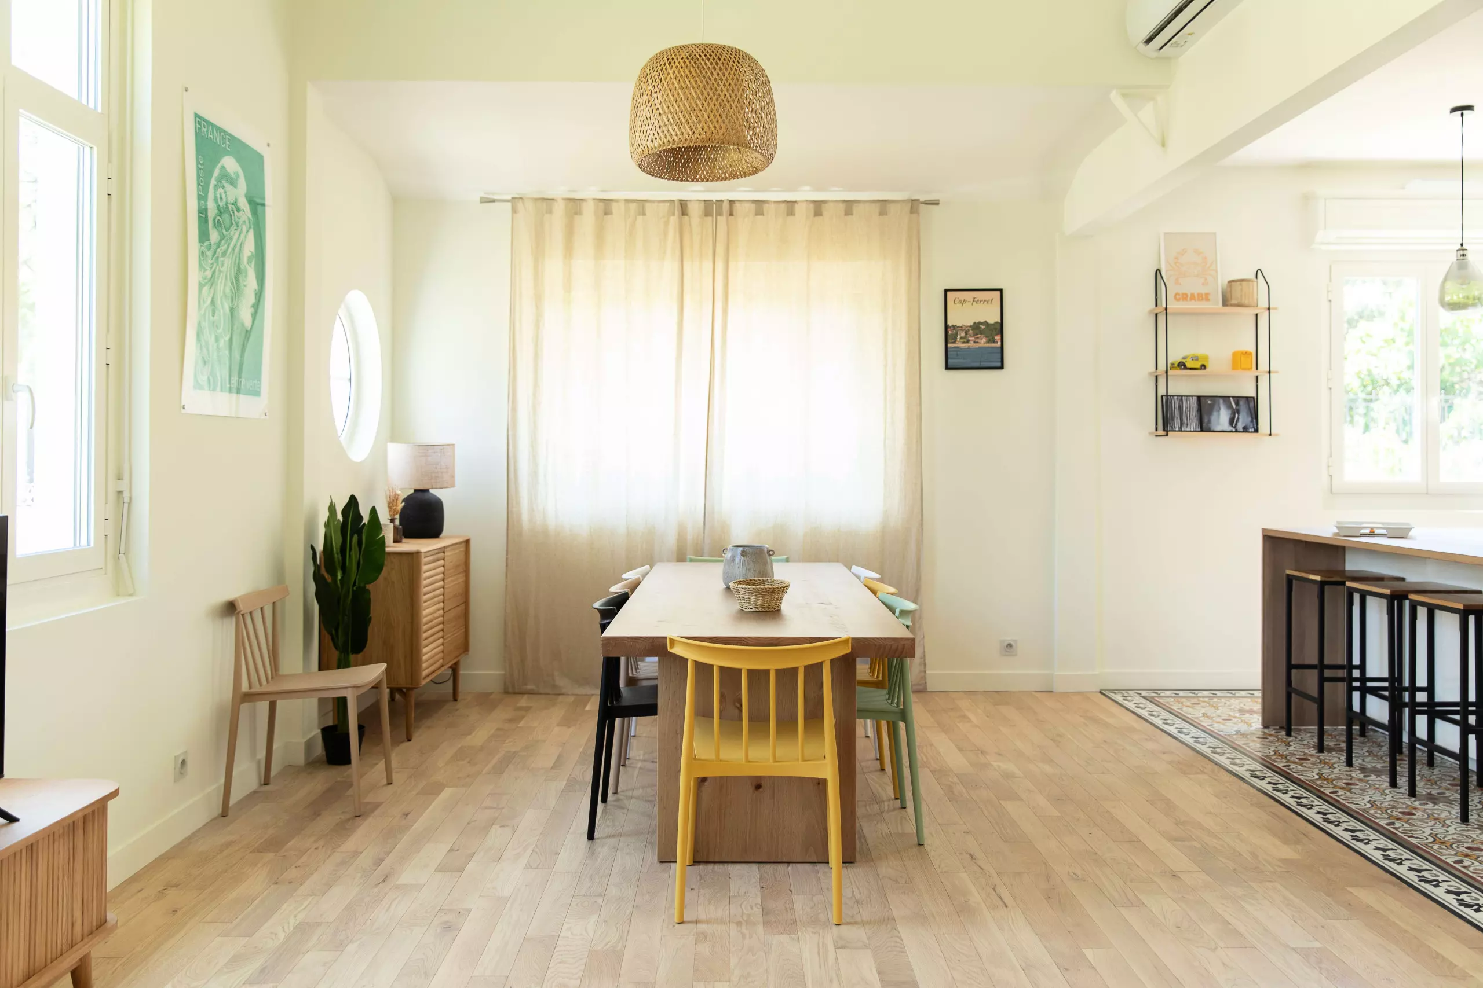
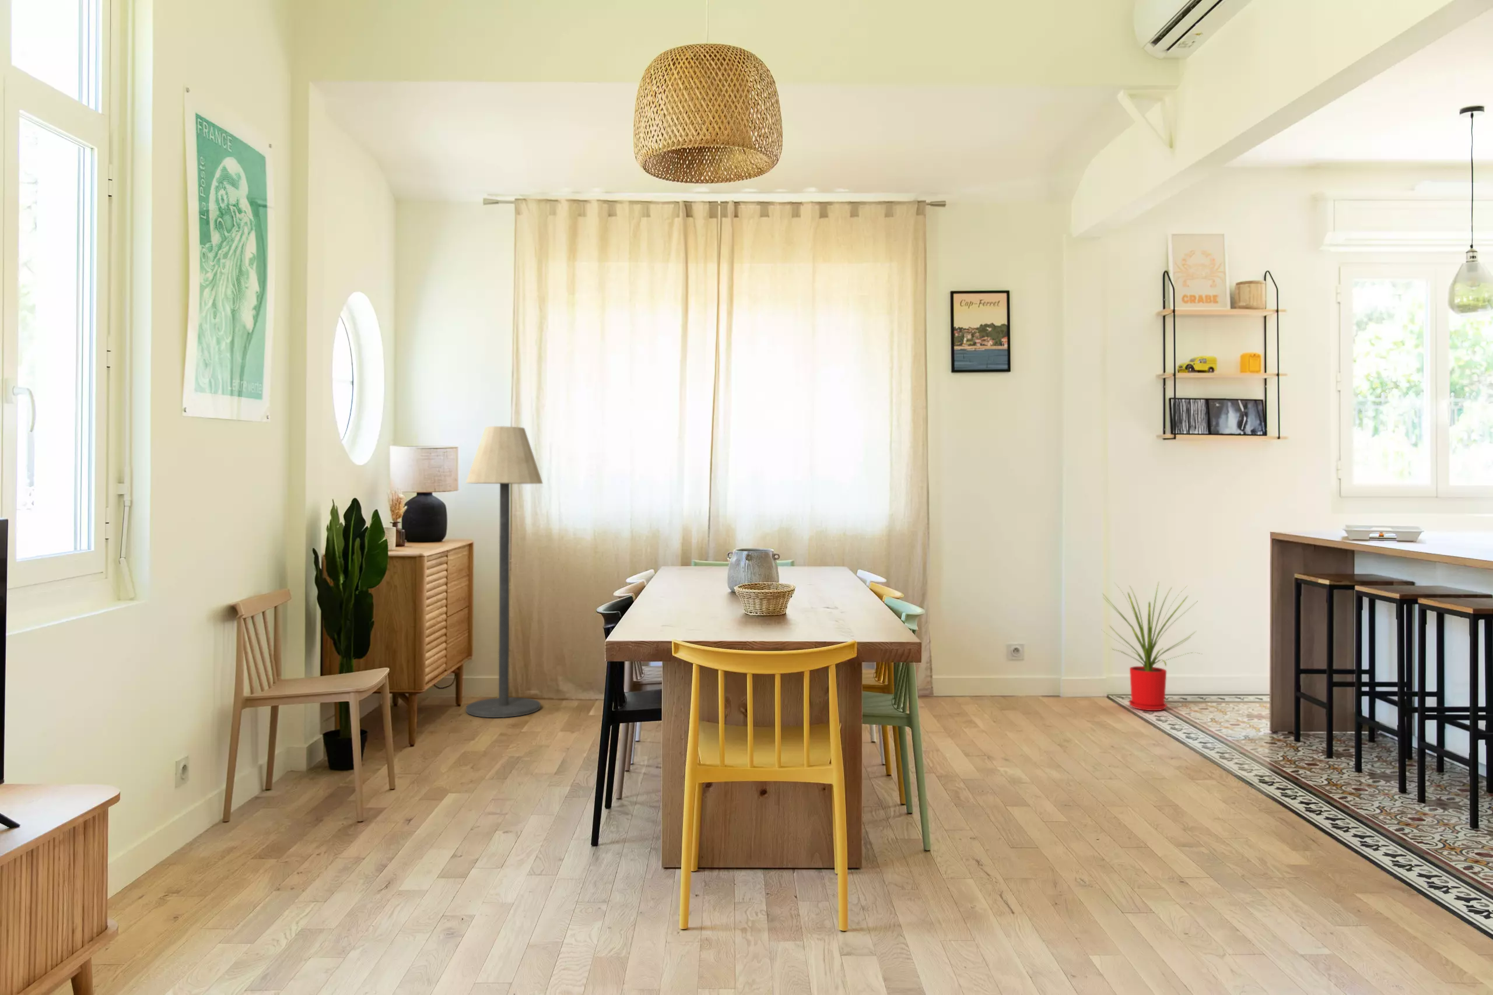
+ house plant [1102,581,1202,711]
+ floor lamp [464,425,543,718]
